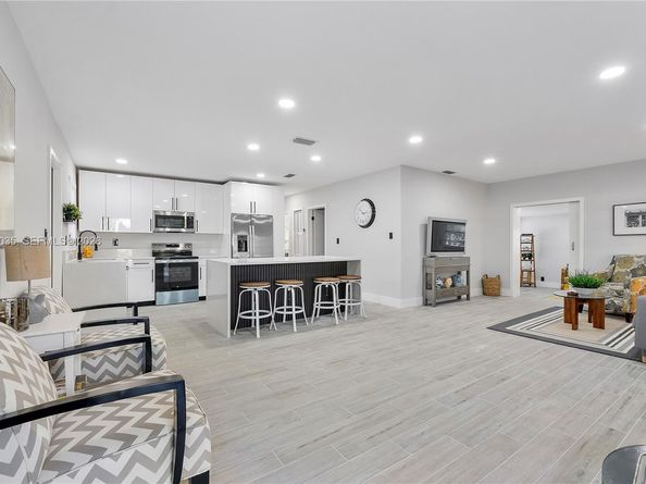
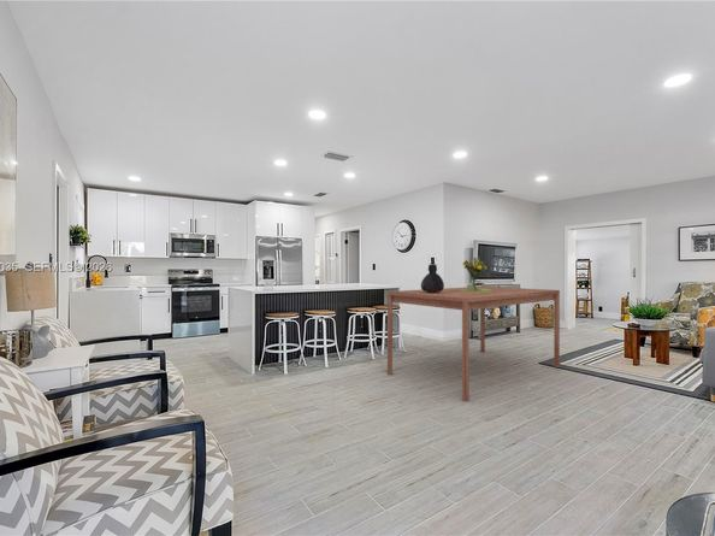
+ bouquet [459,255,491,291]
+ vessel [420,264,445,293]
+ dining table [386,285,561,402]
